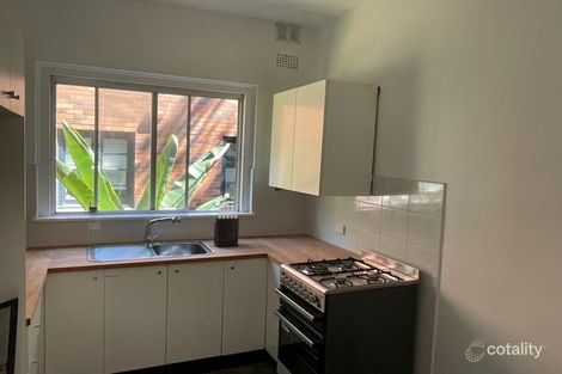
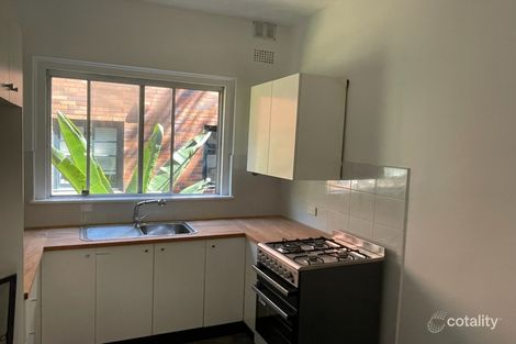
- knife block [213,203,240,249]
